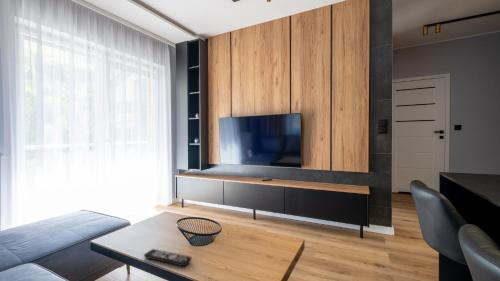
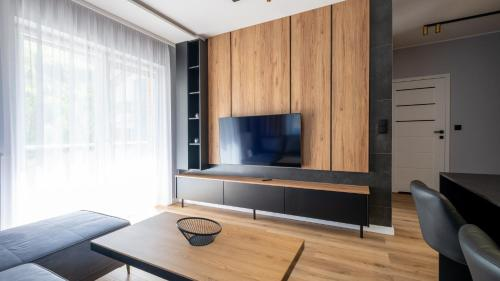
- remote control [143,248,192,267]
